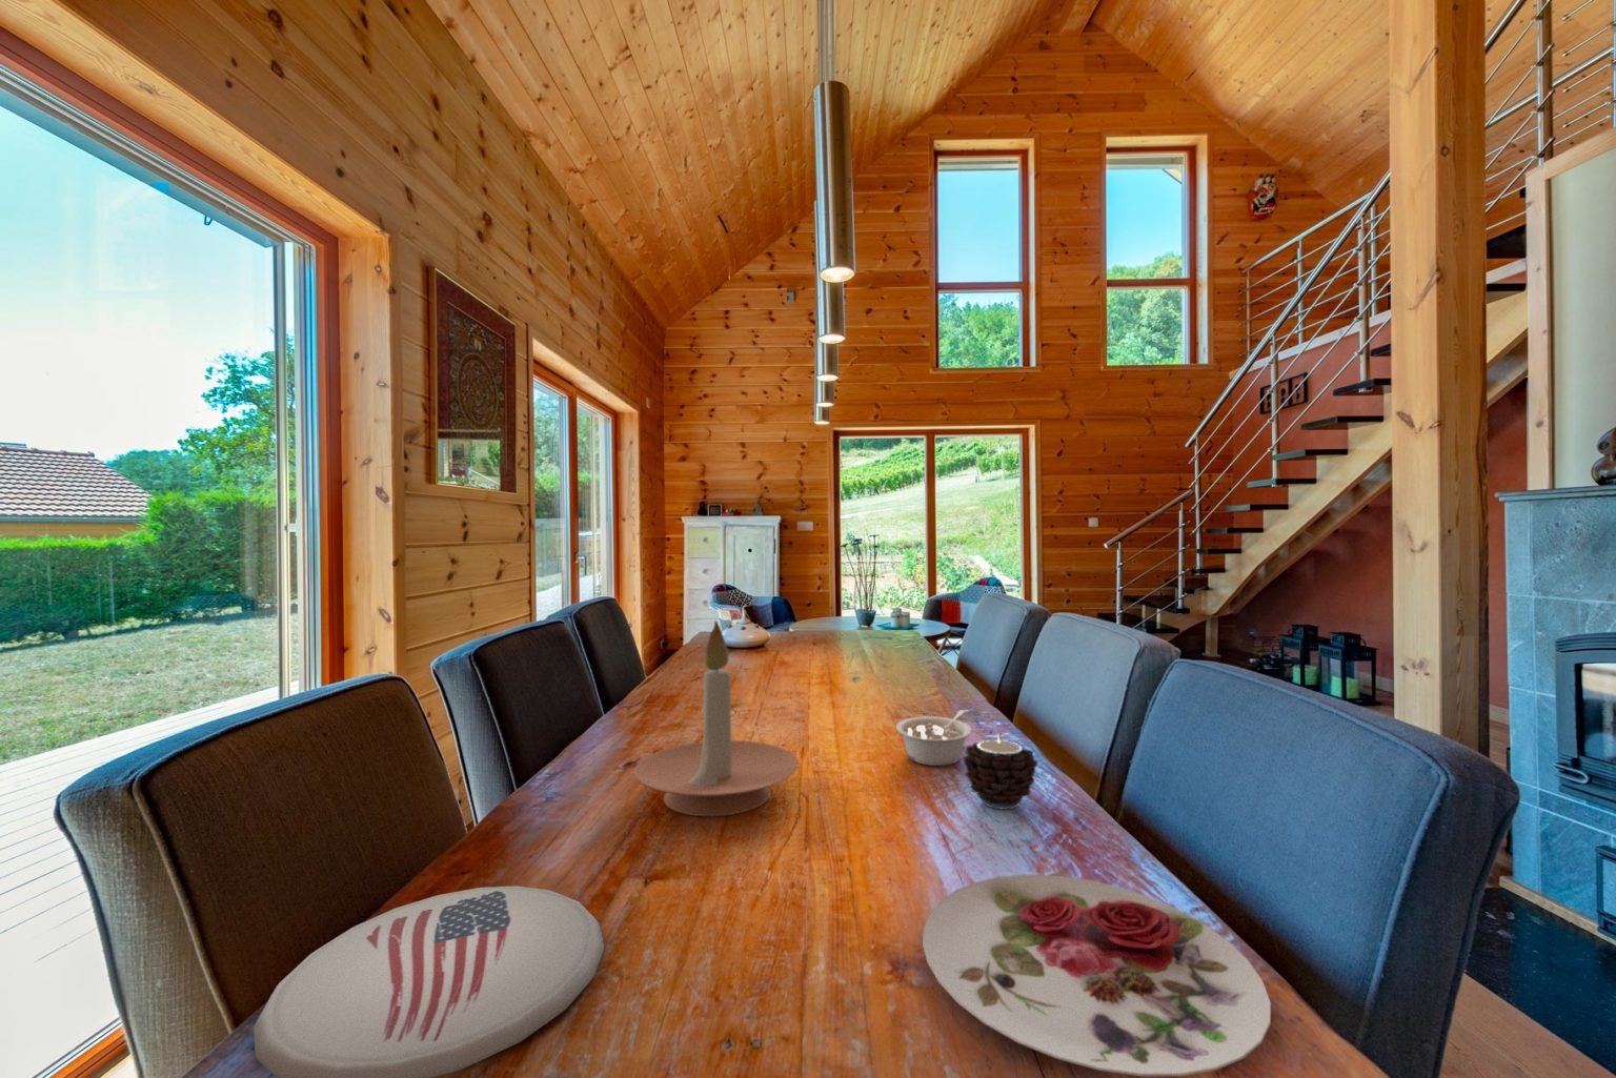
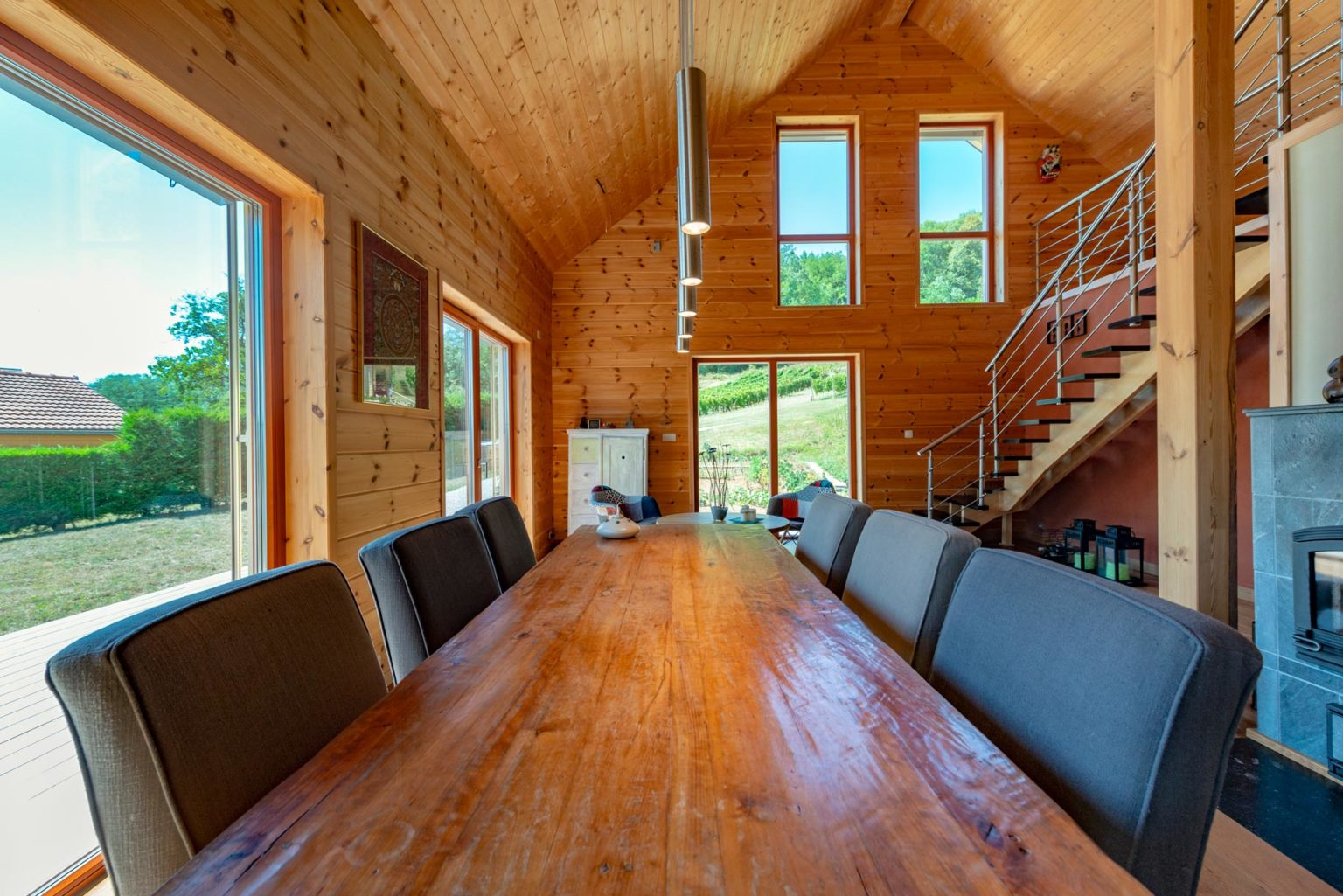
- legume [895,709,973,766]
- plate [922,873,1272,1077]
- candle holder [633,620,800,817]
- candle [961,734,1040,811]
- plate [253,886,605,1078]
